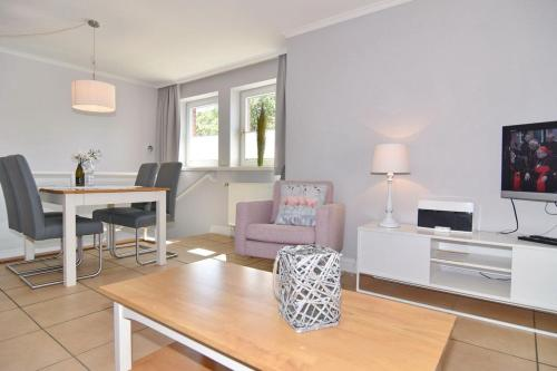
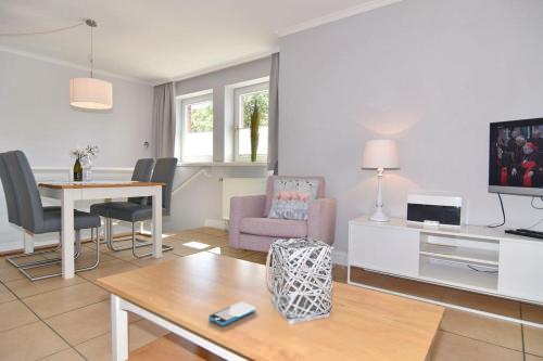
+ smartphone [207,301,256,326]
